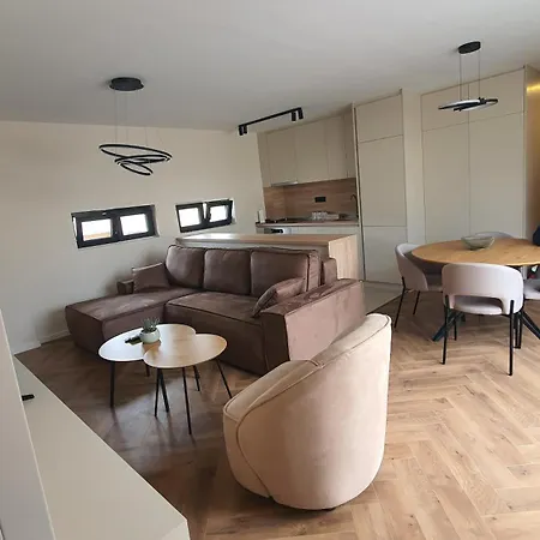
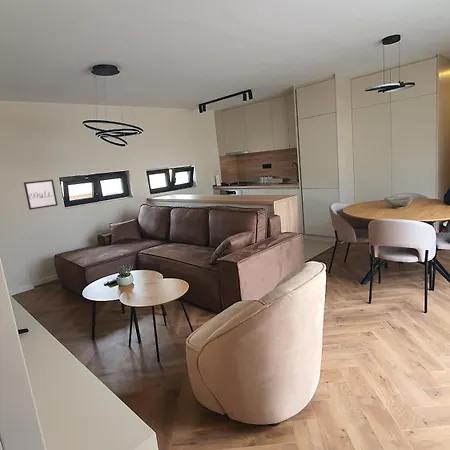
+ wall art [23,179,59,211]
